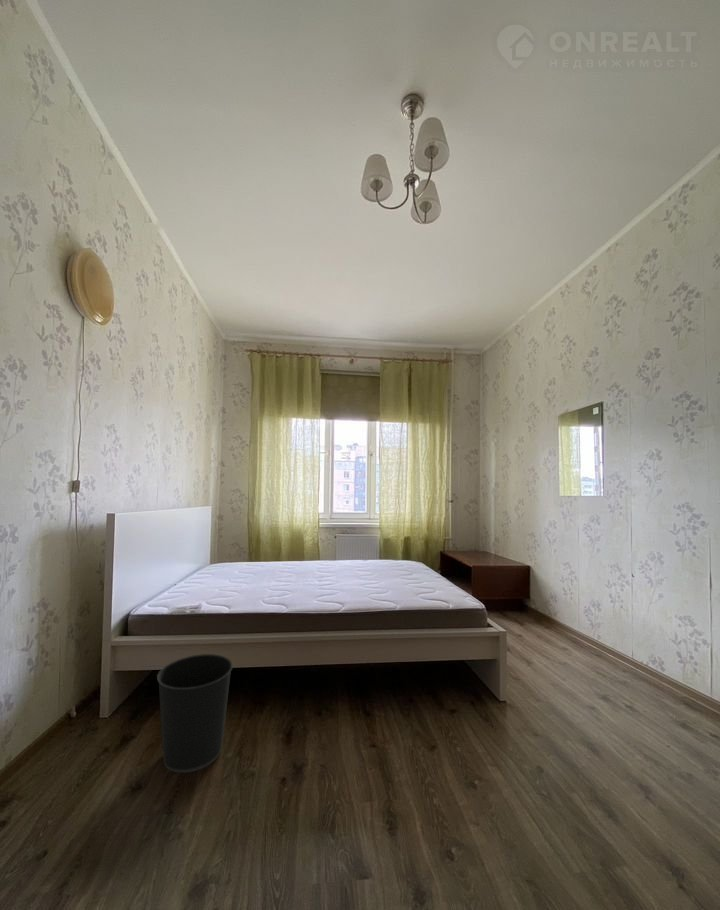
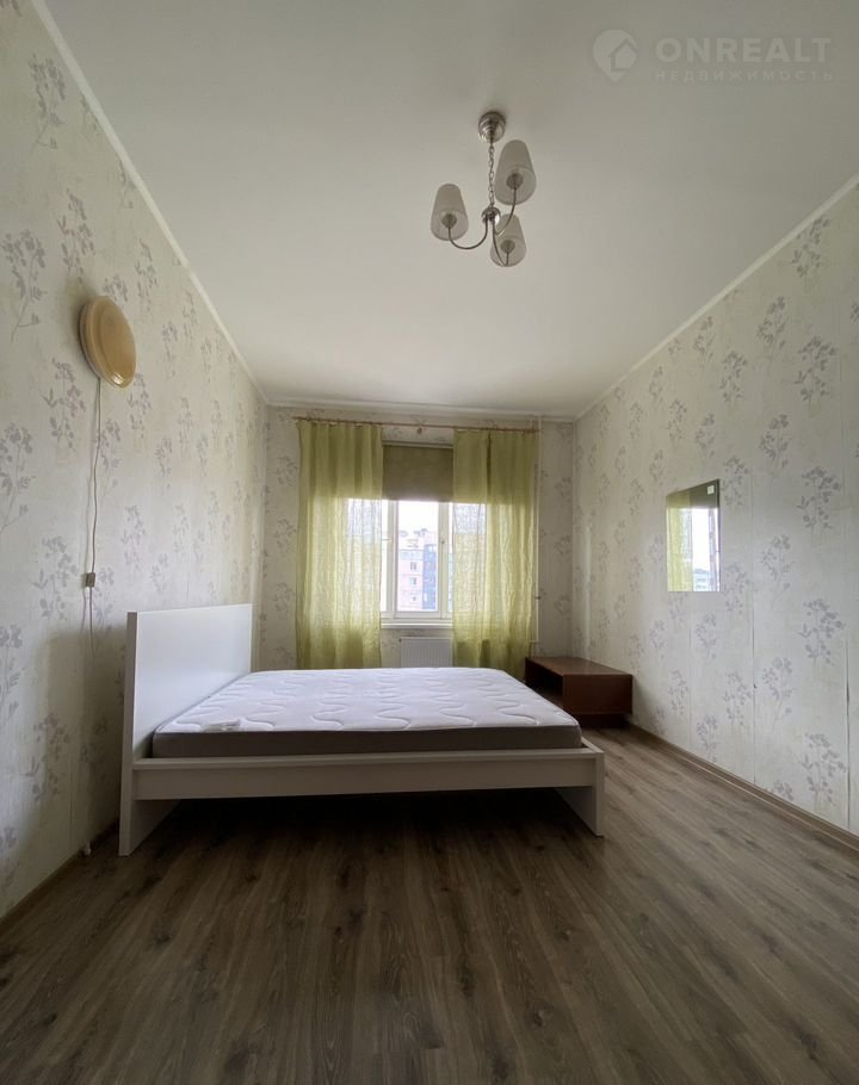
- wastebasket [156,653,234,774]
